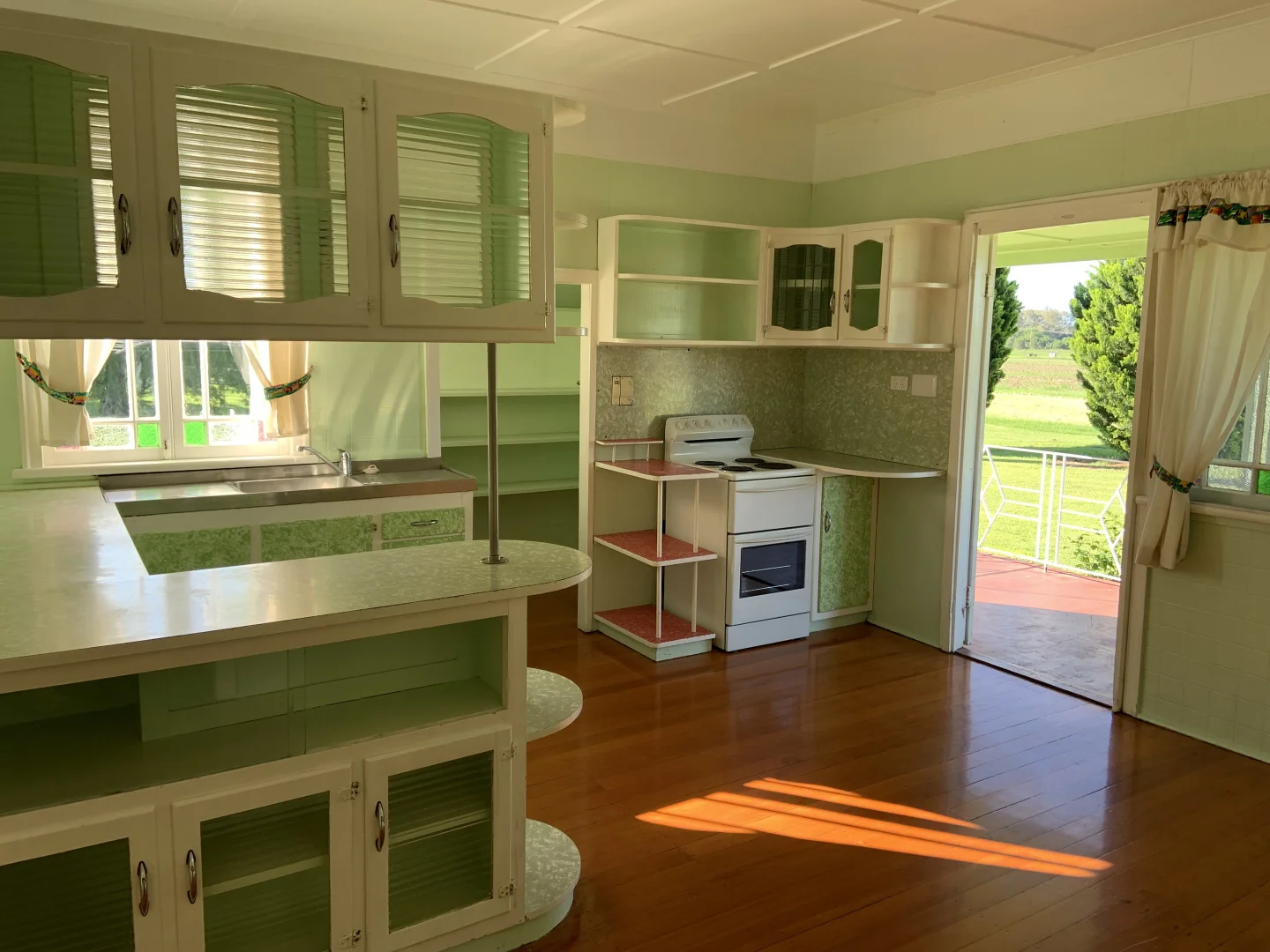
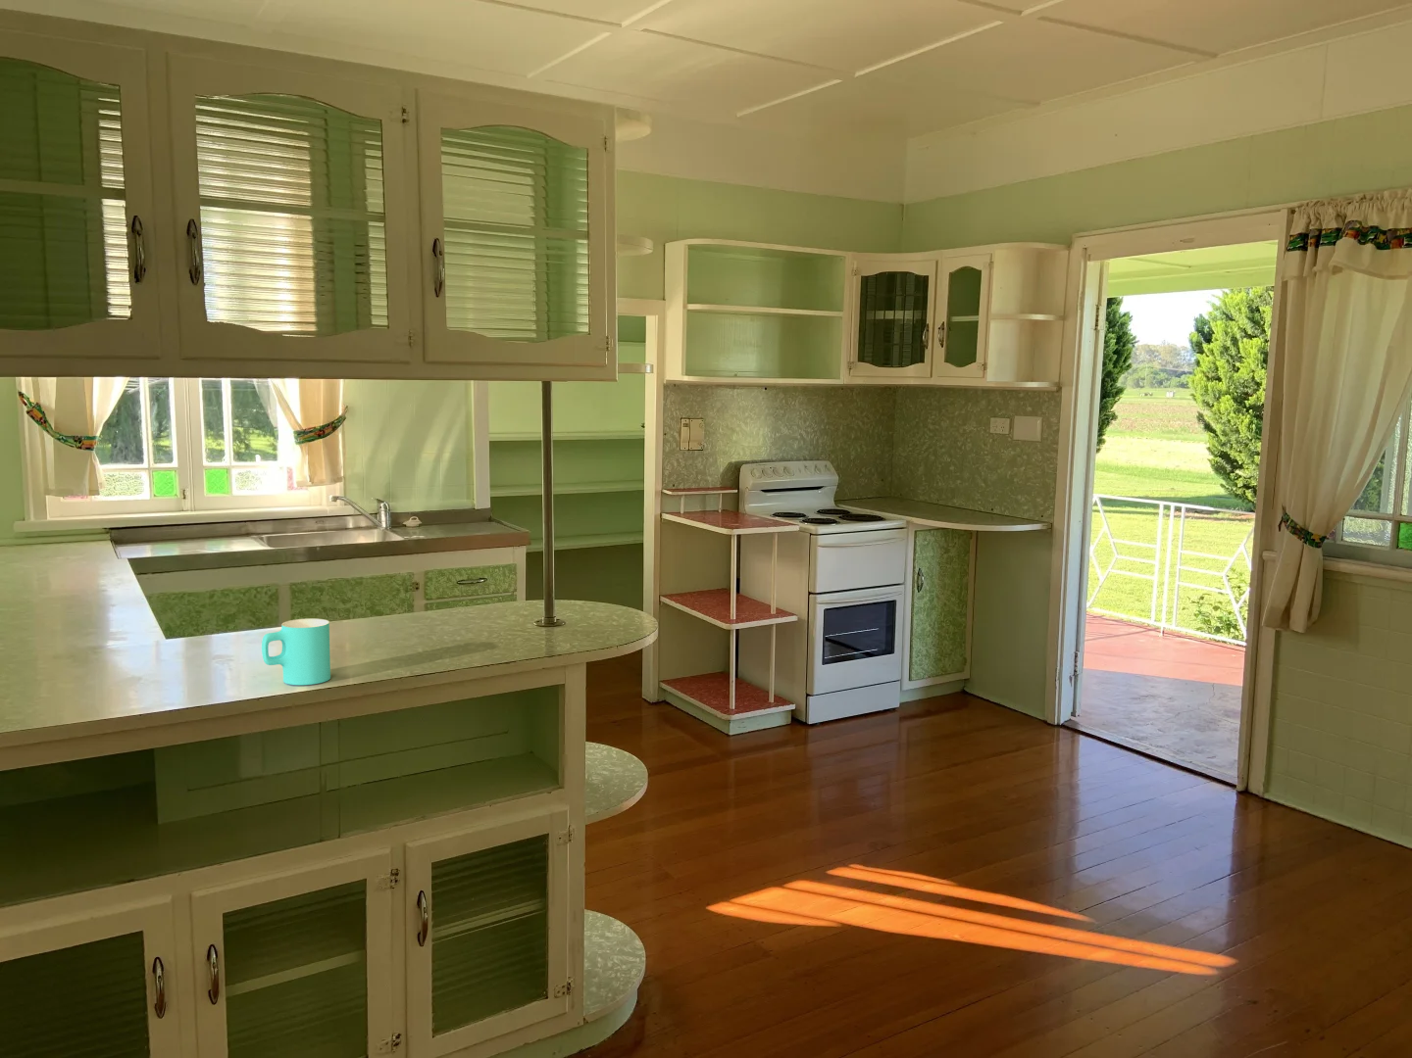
+ cup [261,618,331,686]
